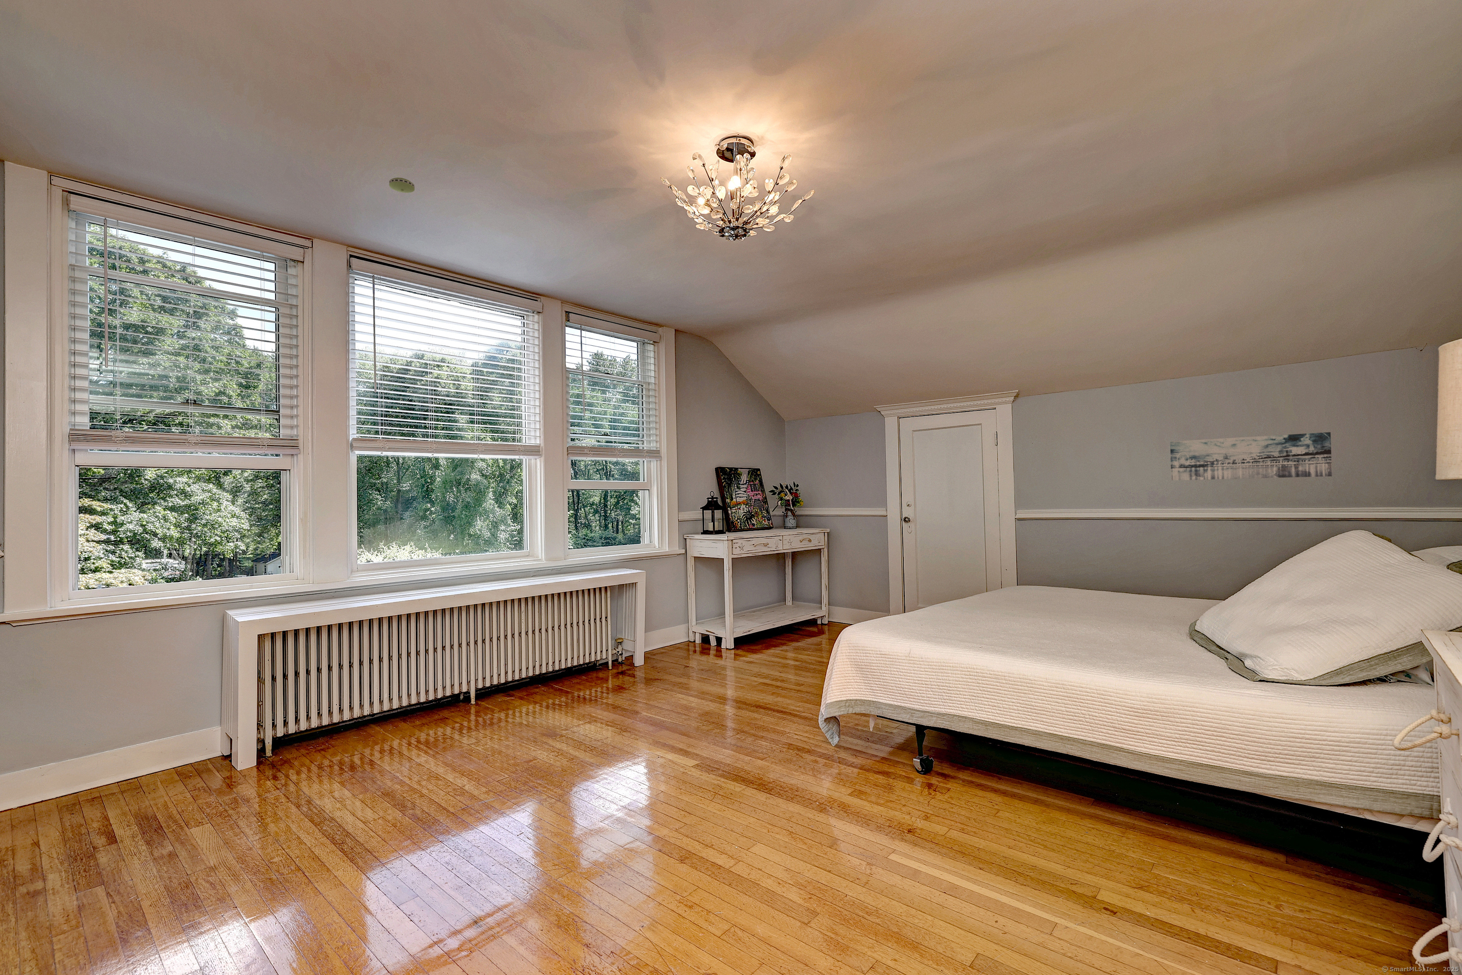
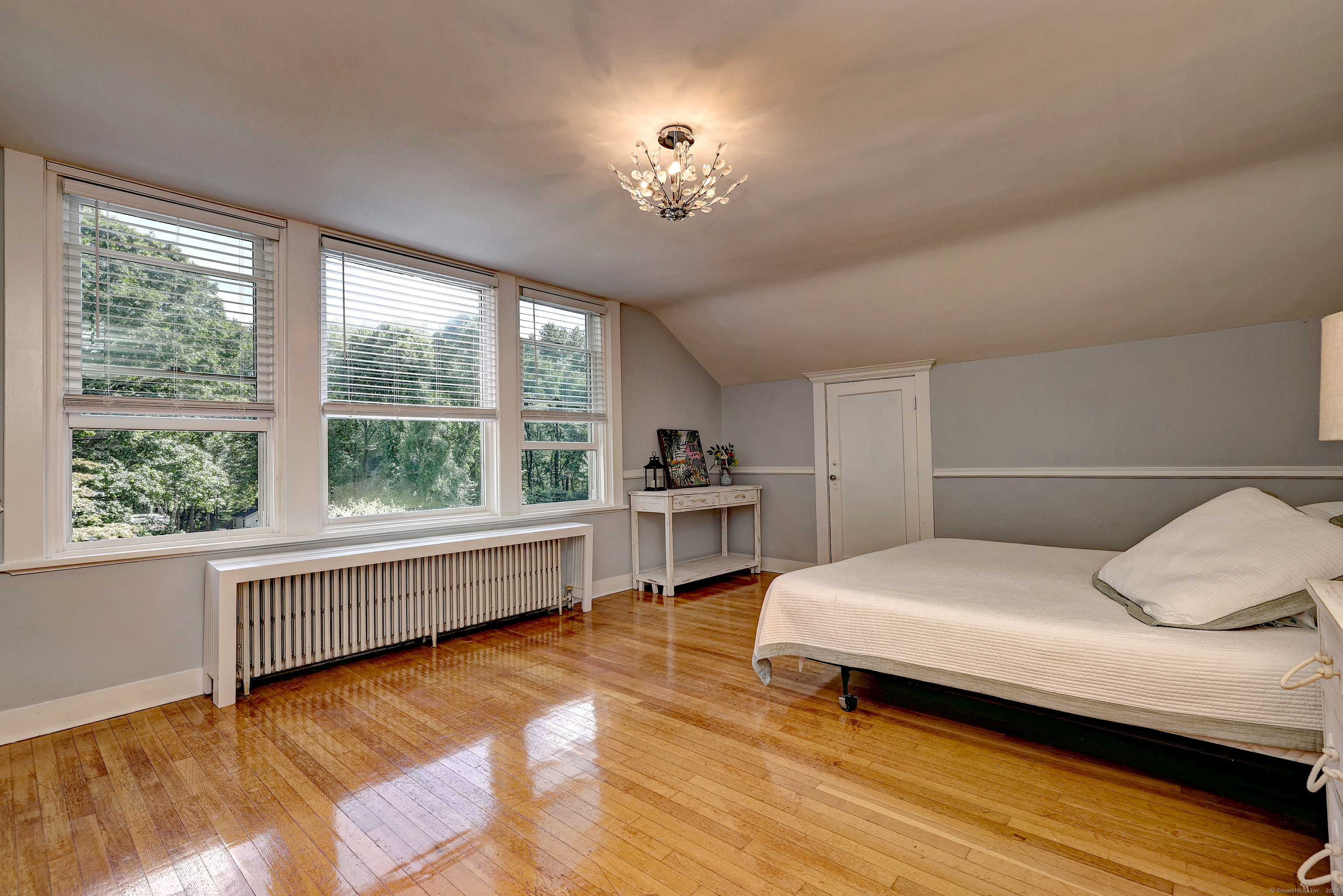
- smoke detector [389,177,415,193]
- wall art [1170,432,1332,481]
